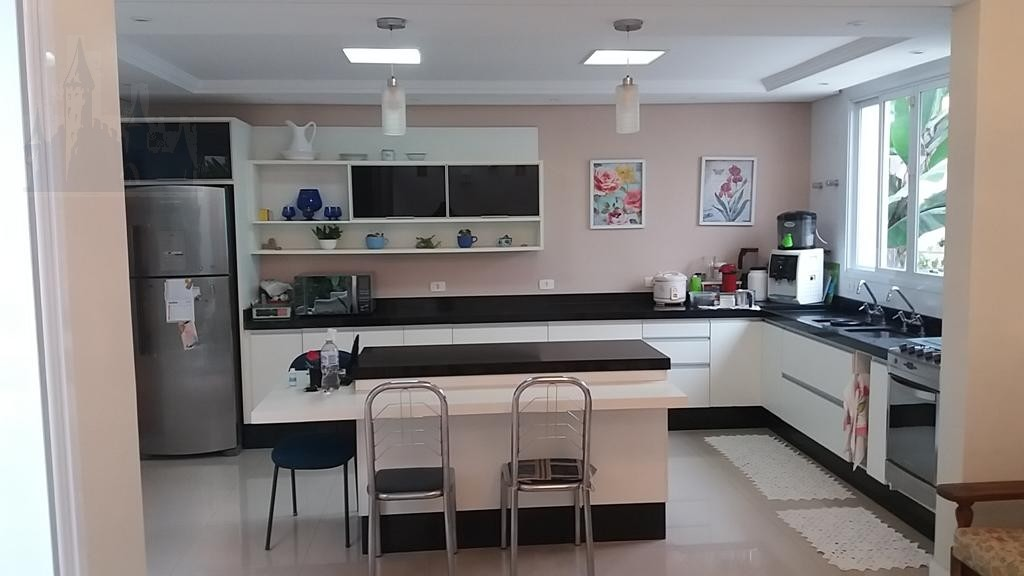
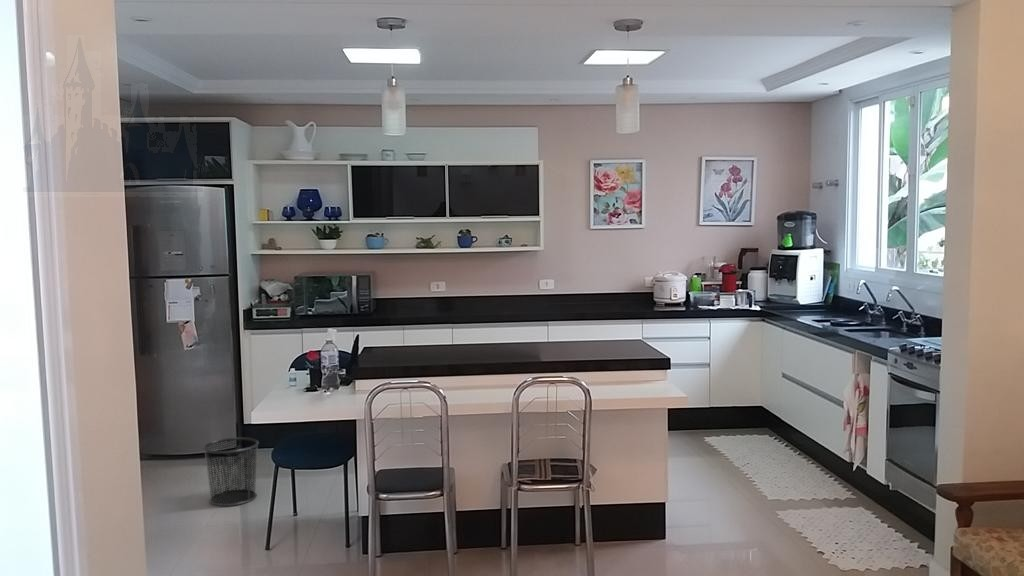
+ trash can [202,436,260,507]
